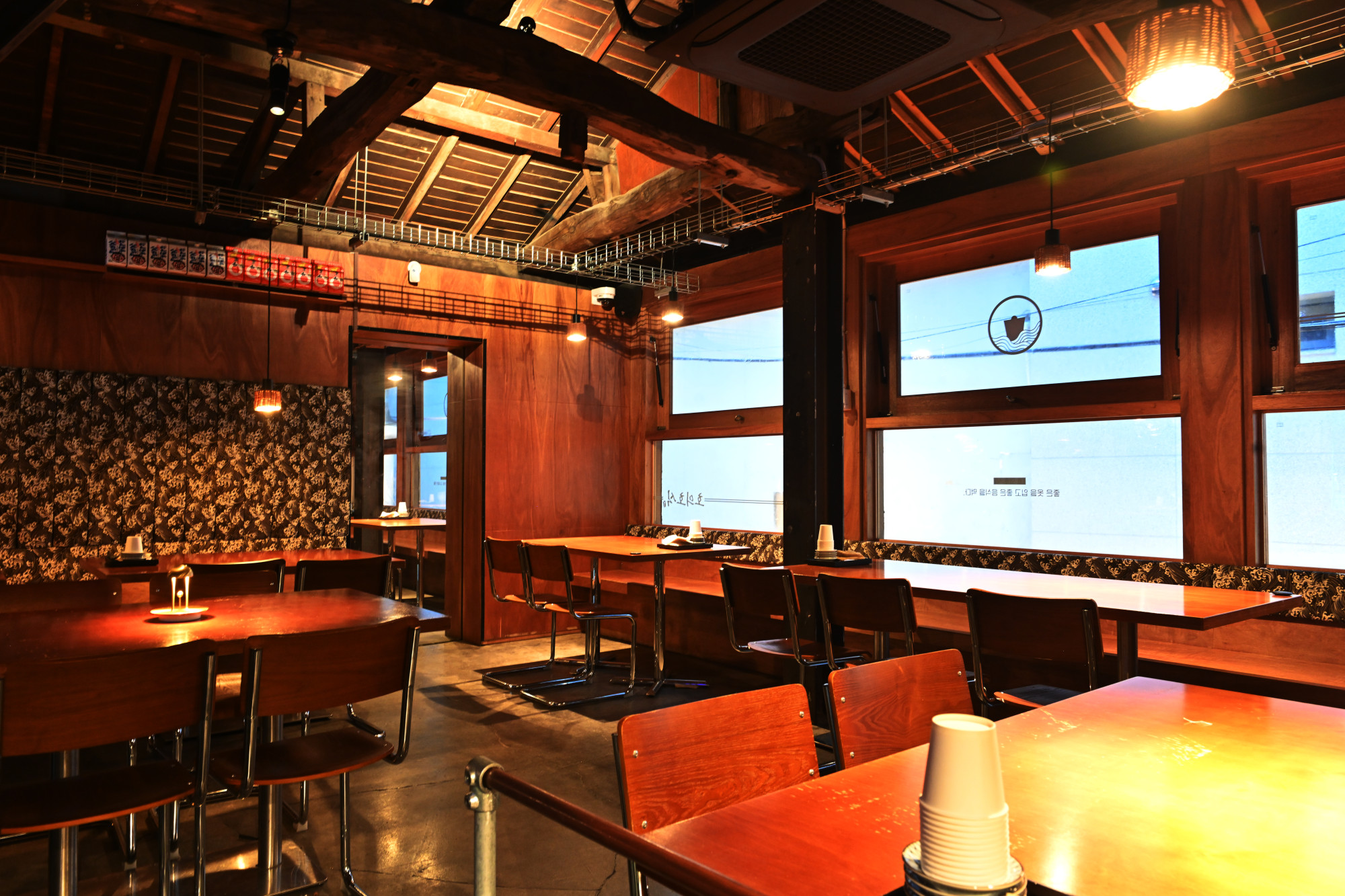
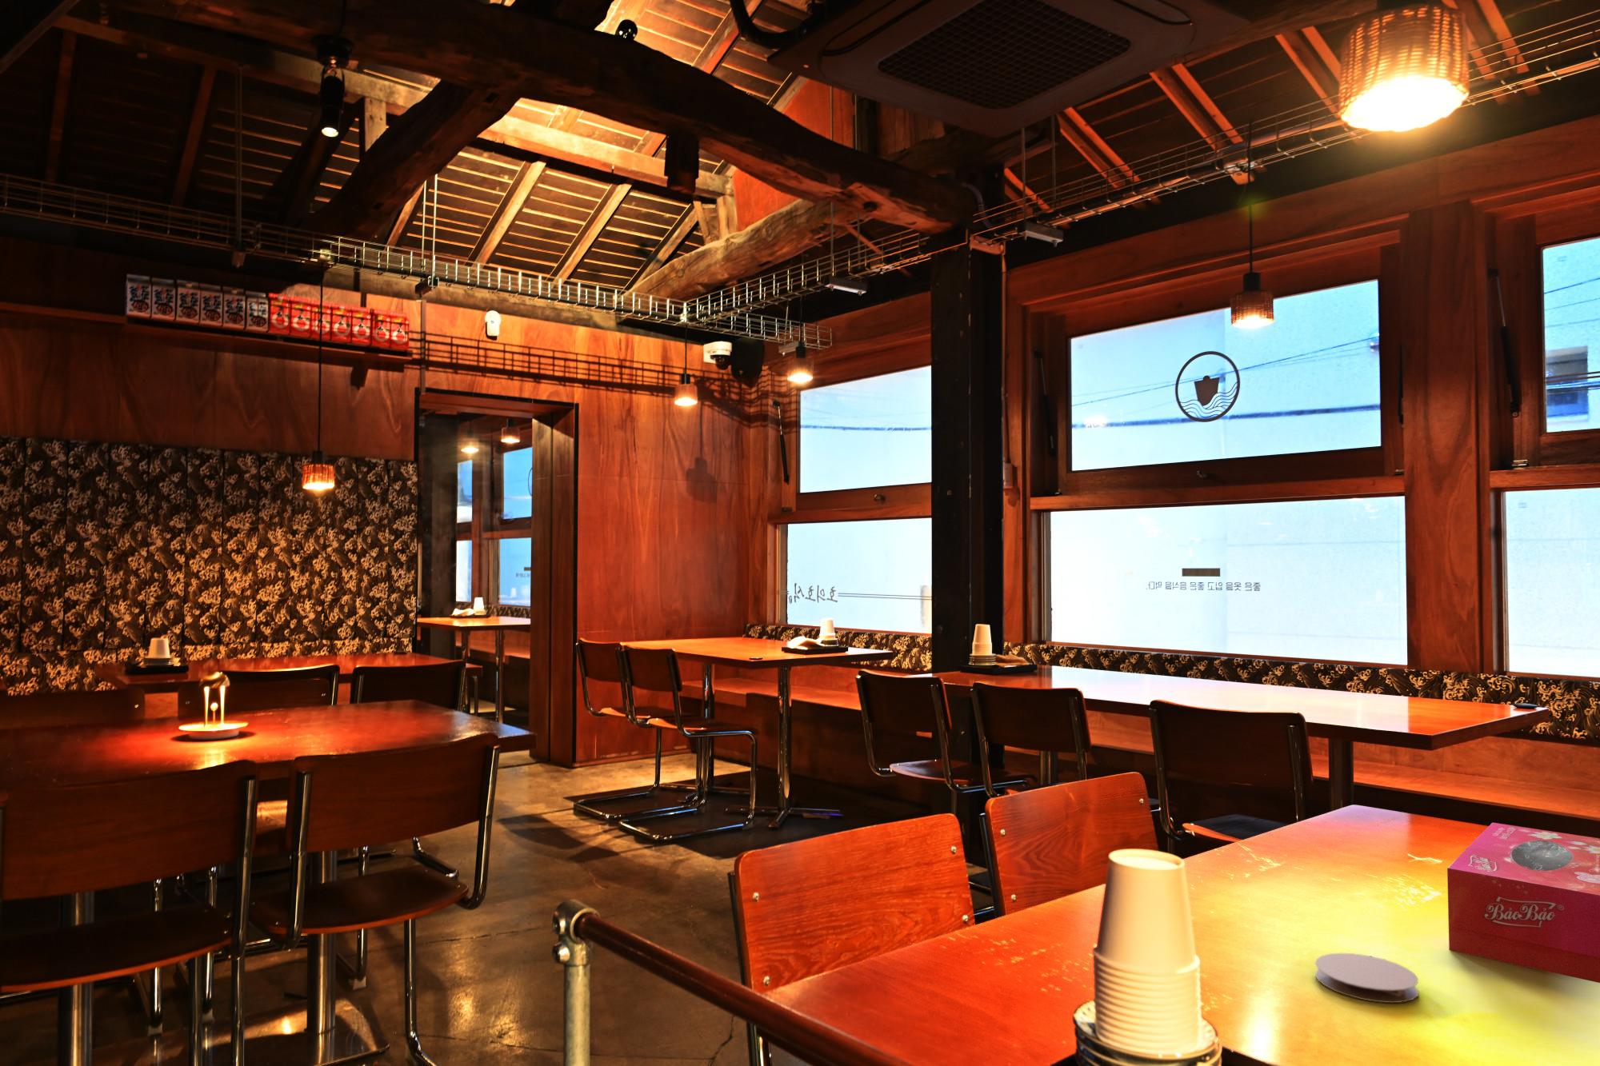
+ coaster [1314,953,1419,1004]
+ tissue box [1447,822,1600,984]
